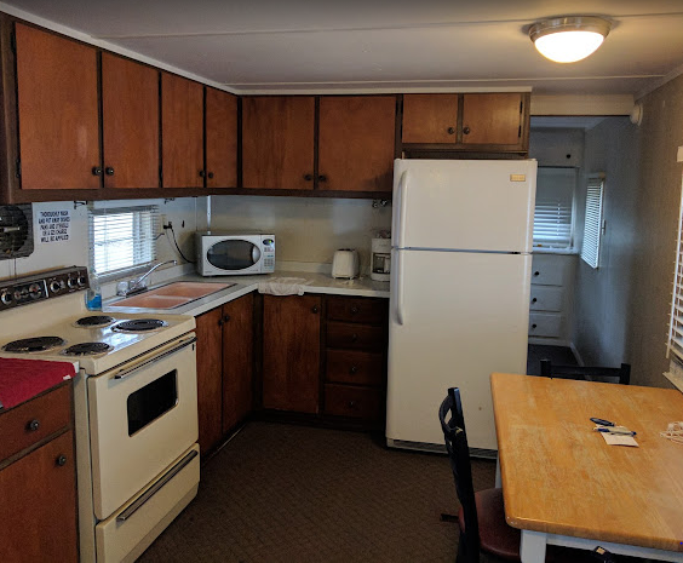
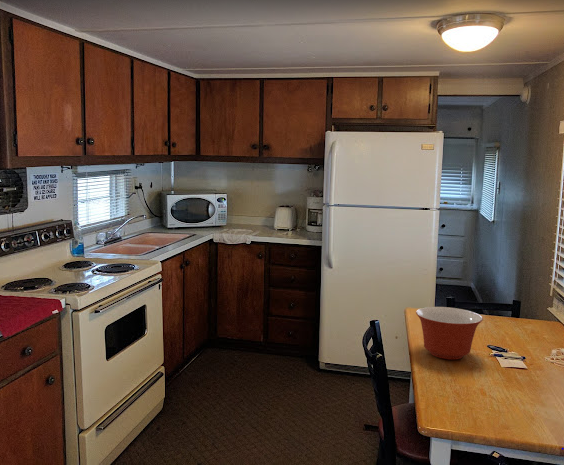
+ mixing bowl [415,306,484,360]
